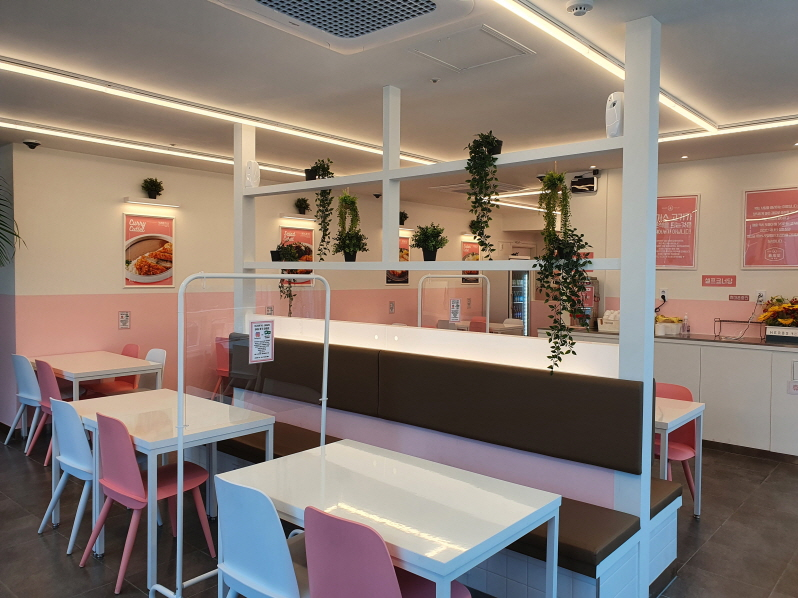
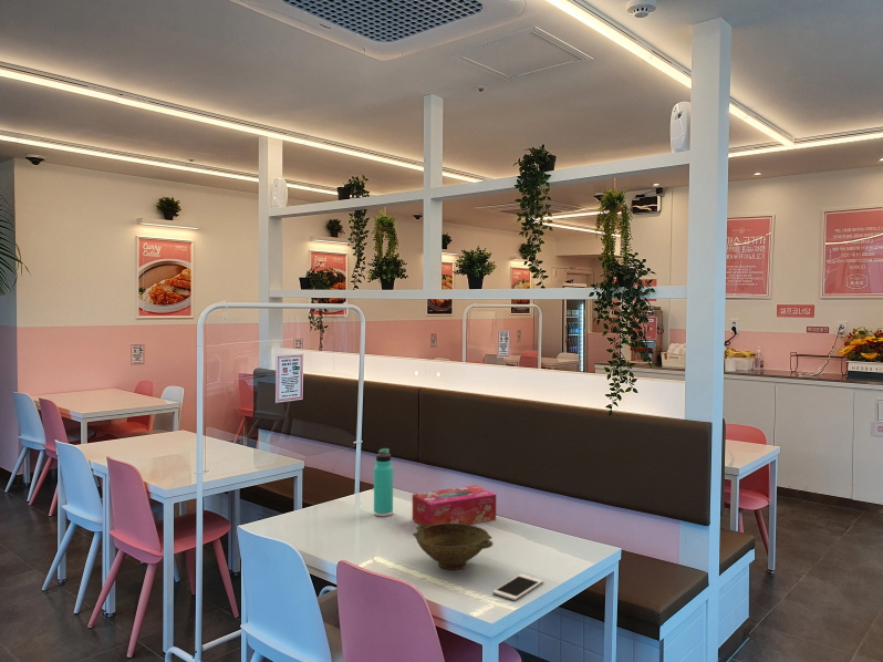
+ cell phone [491,573,544,601]
+ thermos bottle [373,447,394,517]
+ bowl [412,524,494,571]
+ tissue box [412,484,497,526]
